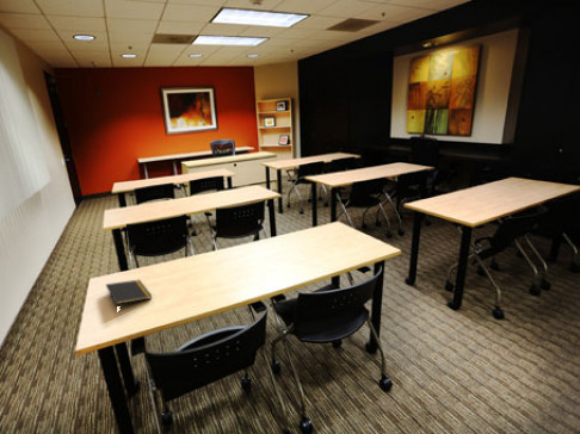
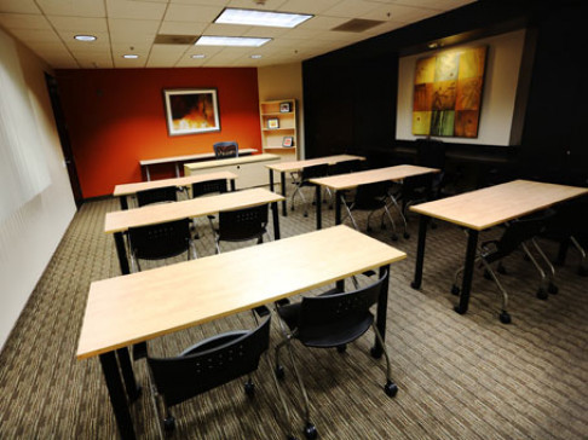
- notepad [105,279,153,305]
